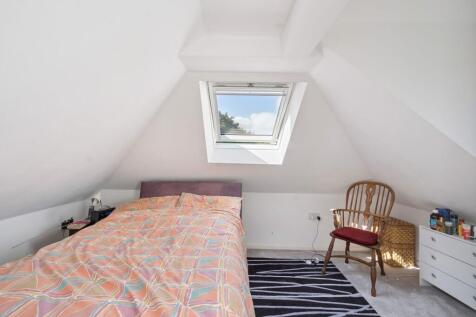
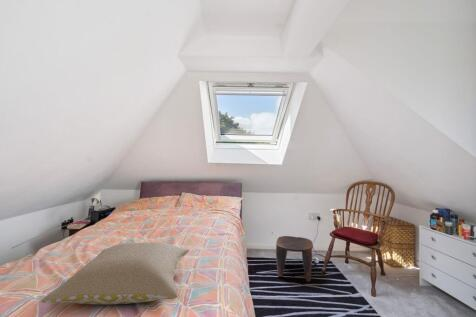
+ pillow [40,241,190,305]
+ stool [275,235,314,282]
